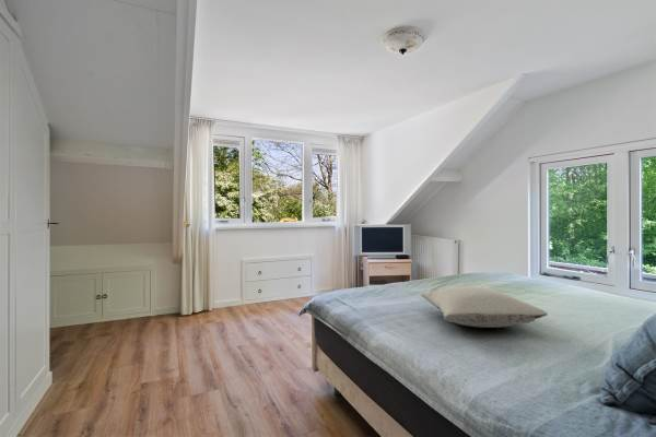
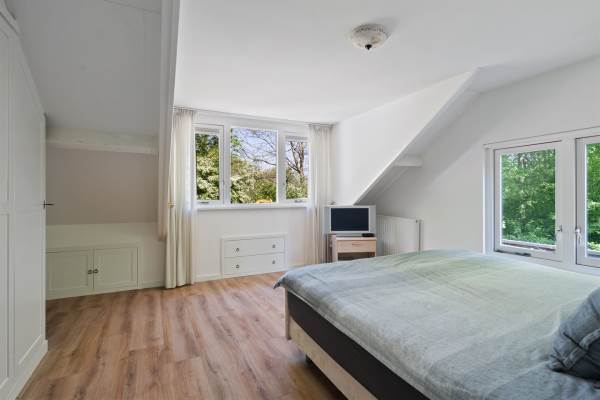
- pillow [419,285,549,329]
